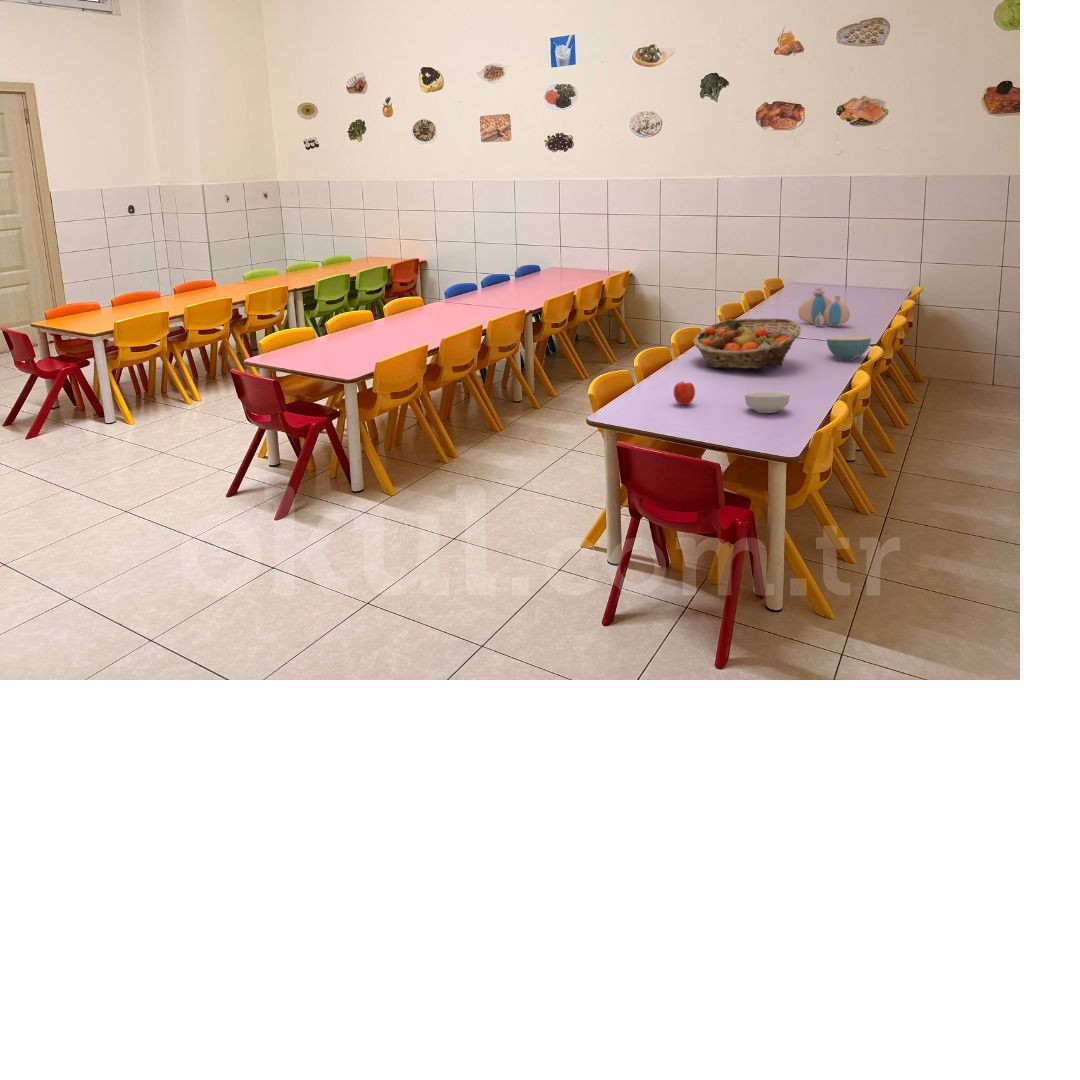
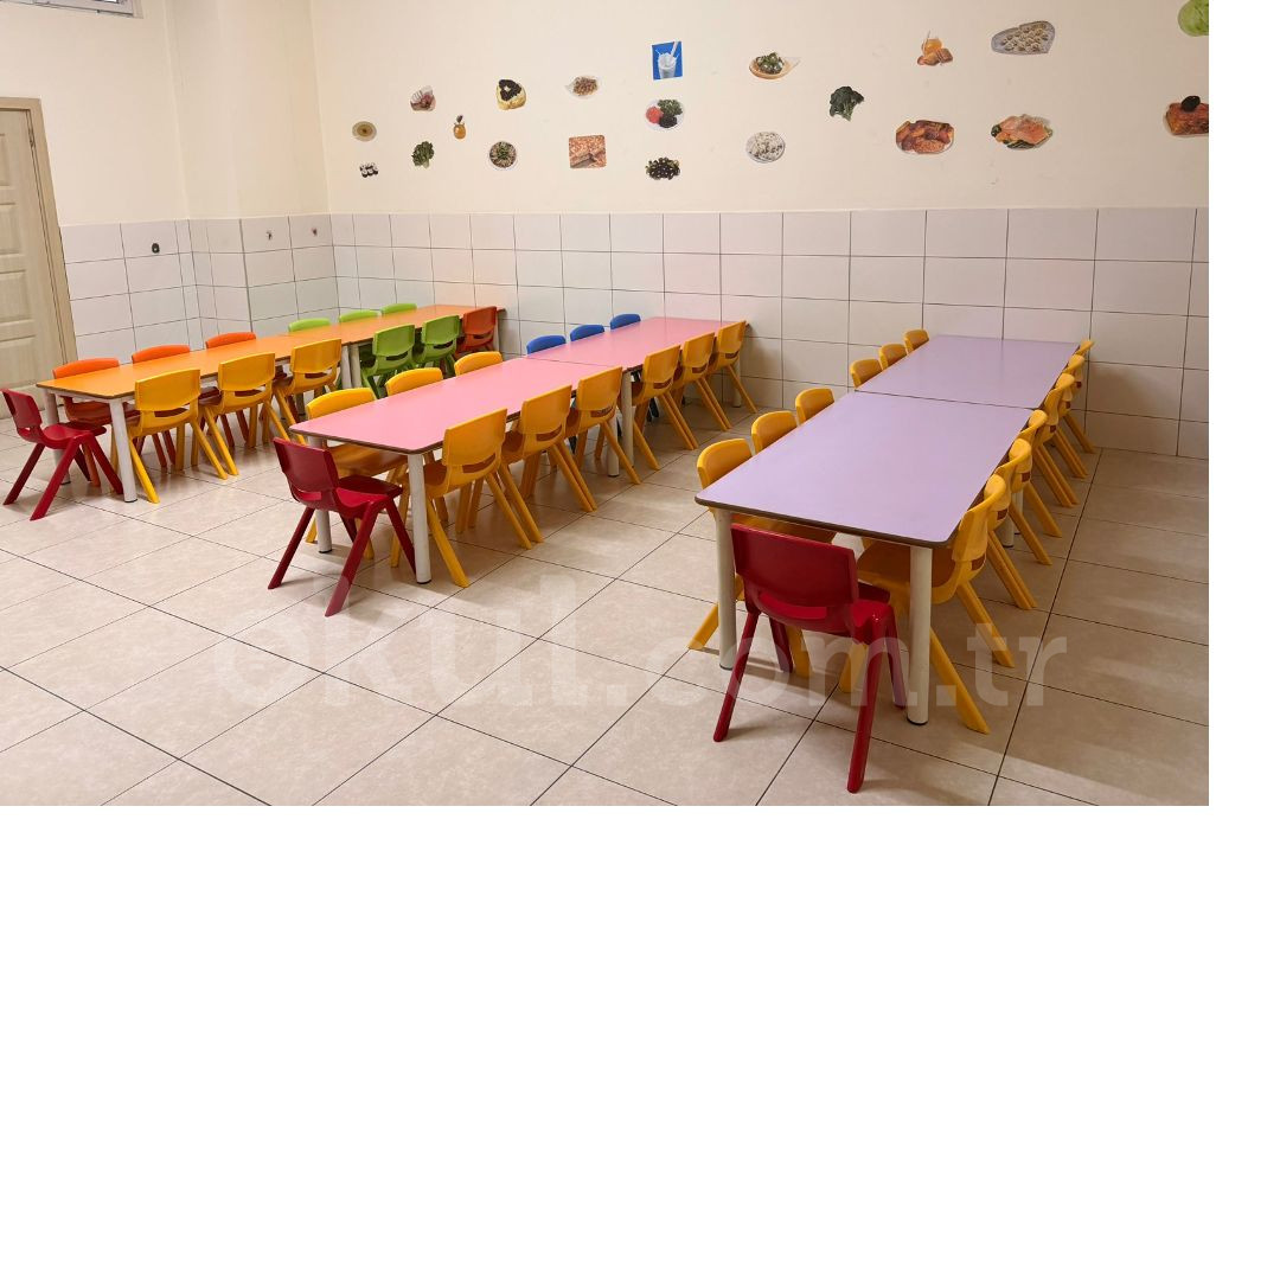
- fruit basket [692,317,802,370]
- cereal bowl [826,336,872,361]
- apple [673,380,696,406]
- water jug [797,288,851,327]
- cereal bowl [744,390,791,414]
